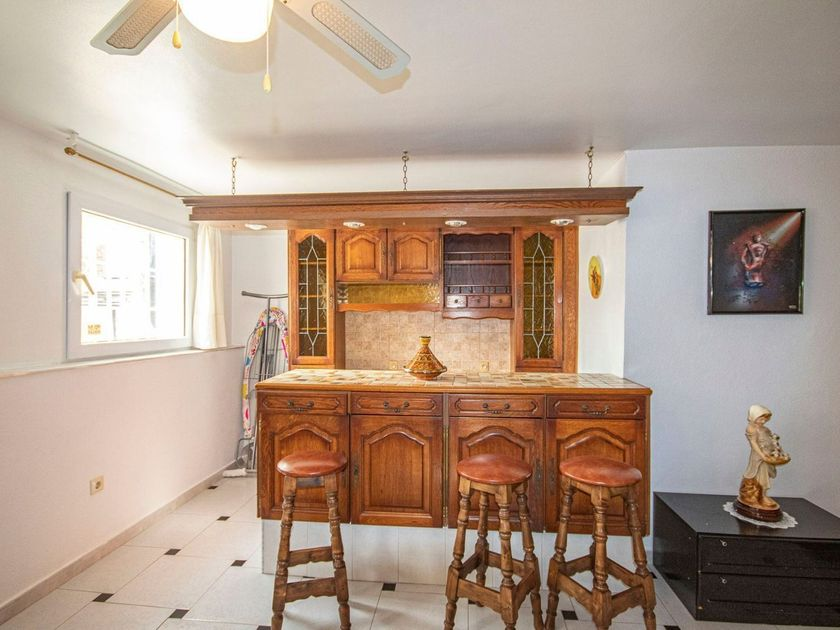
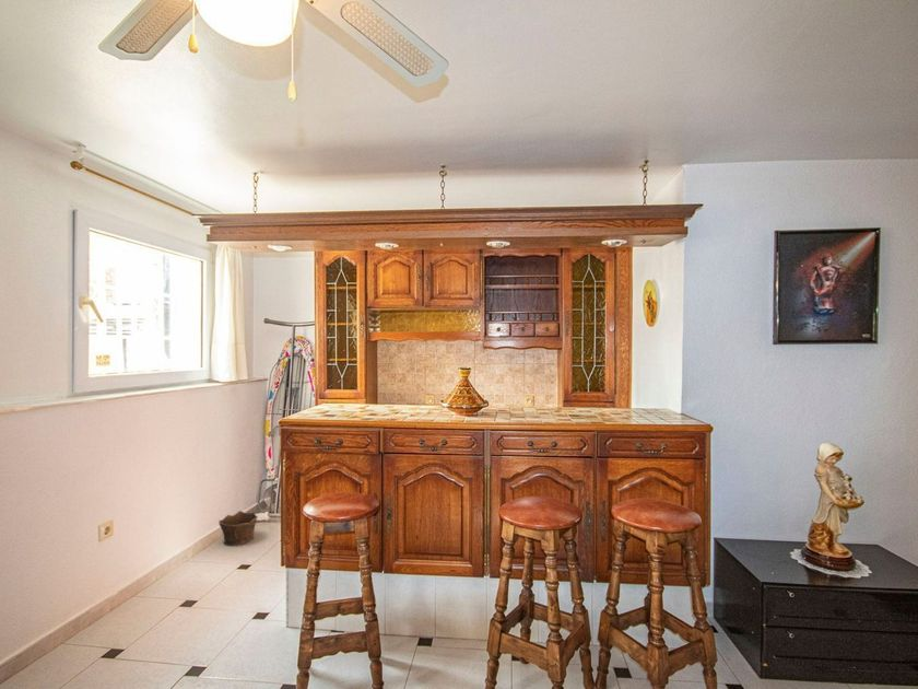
+ clay pot [217,510,259,547]
